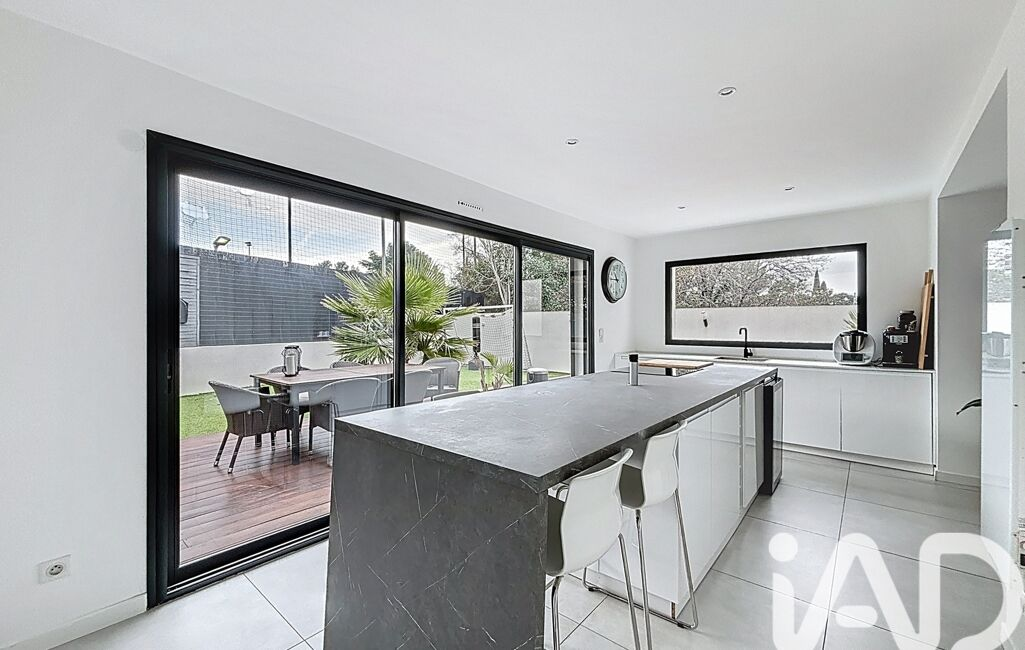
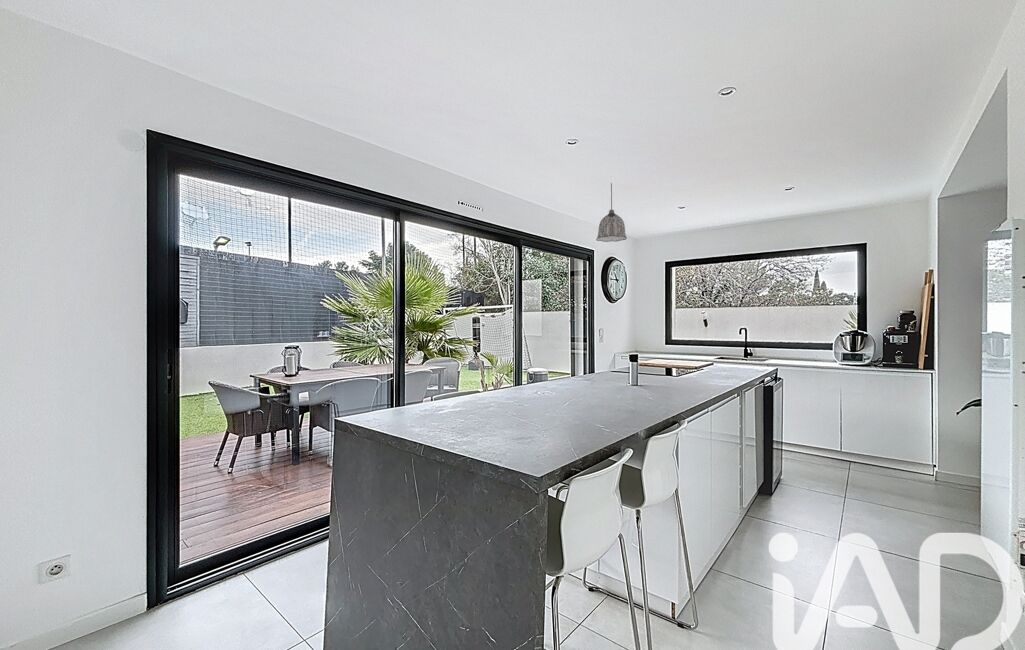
+ pendant lamp [595,182,628,243]
